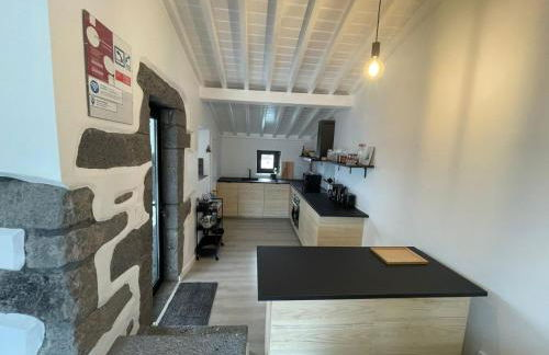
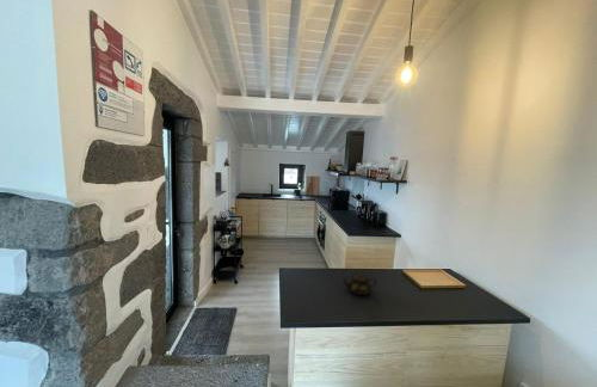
+ teapot [341,272,378,296]
